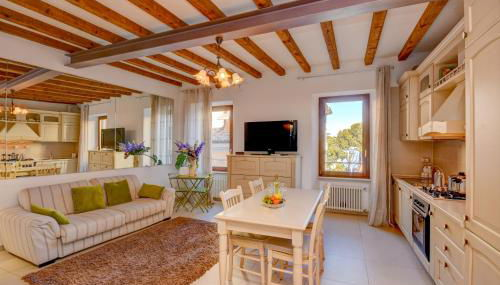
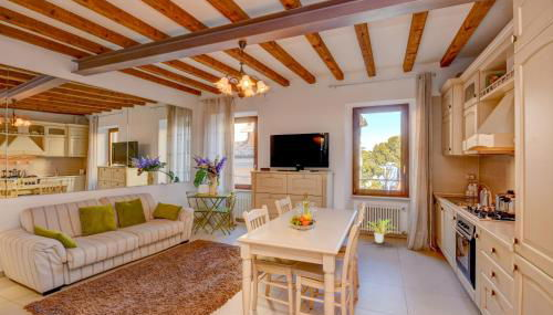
+ potted plant [364,218,397,244]
